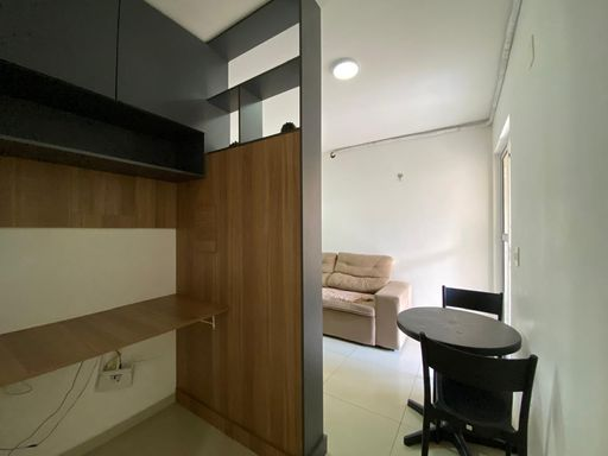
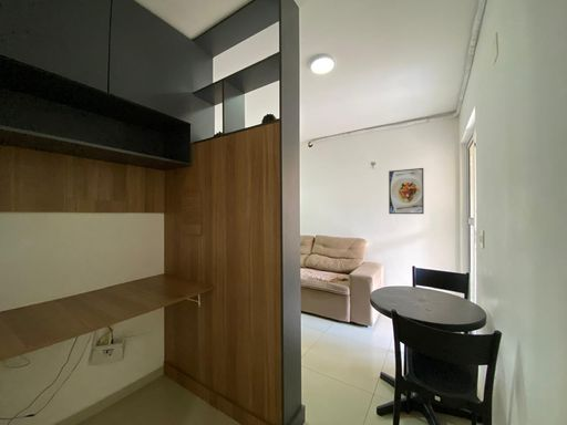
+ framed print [388,167,425,215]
